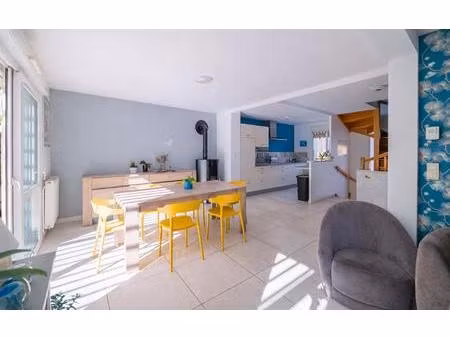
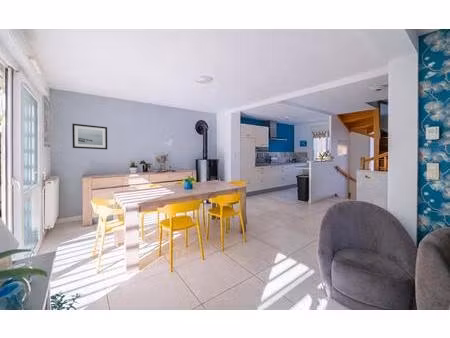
+ wall art [71,123,108,150]
